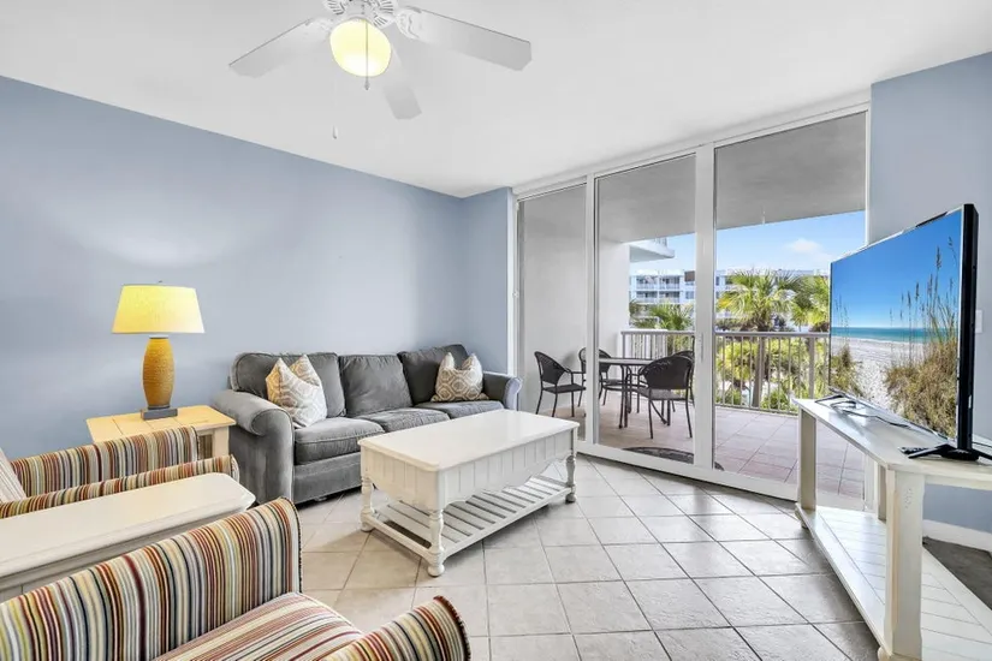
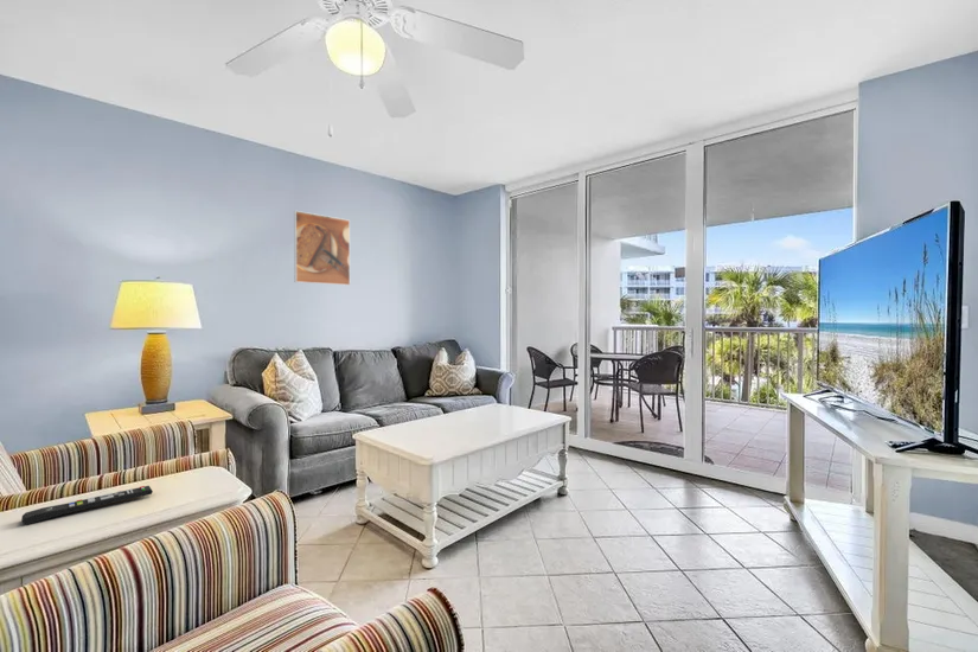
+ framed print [293,210,351,287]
+ remote control [20,485,154,526]
